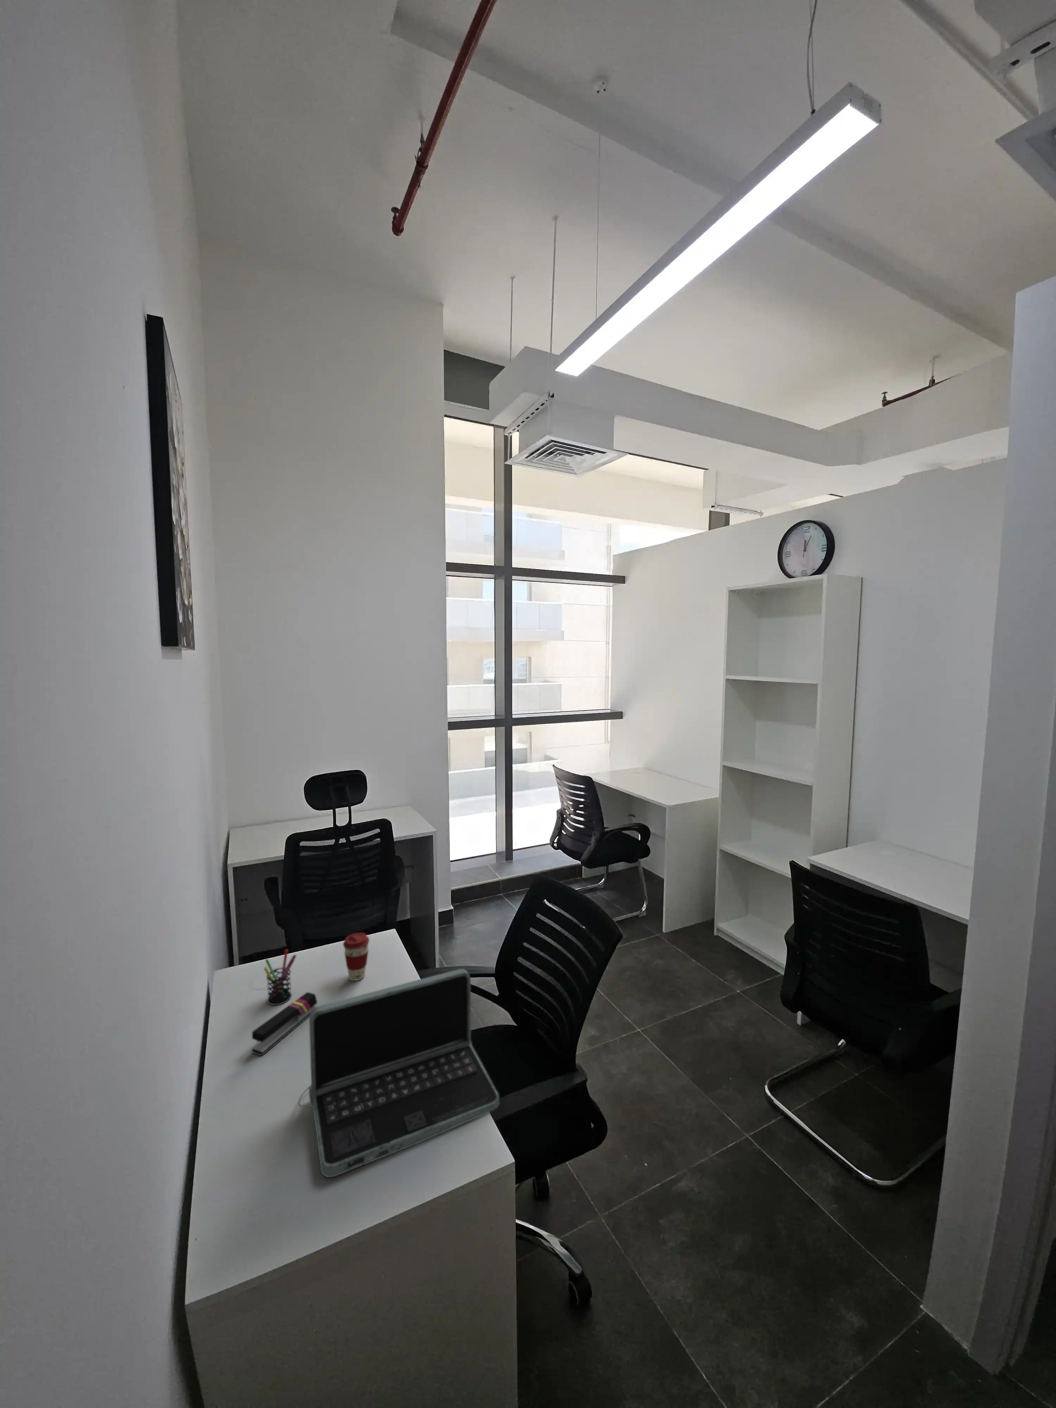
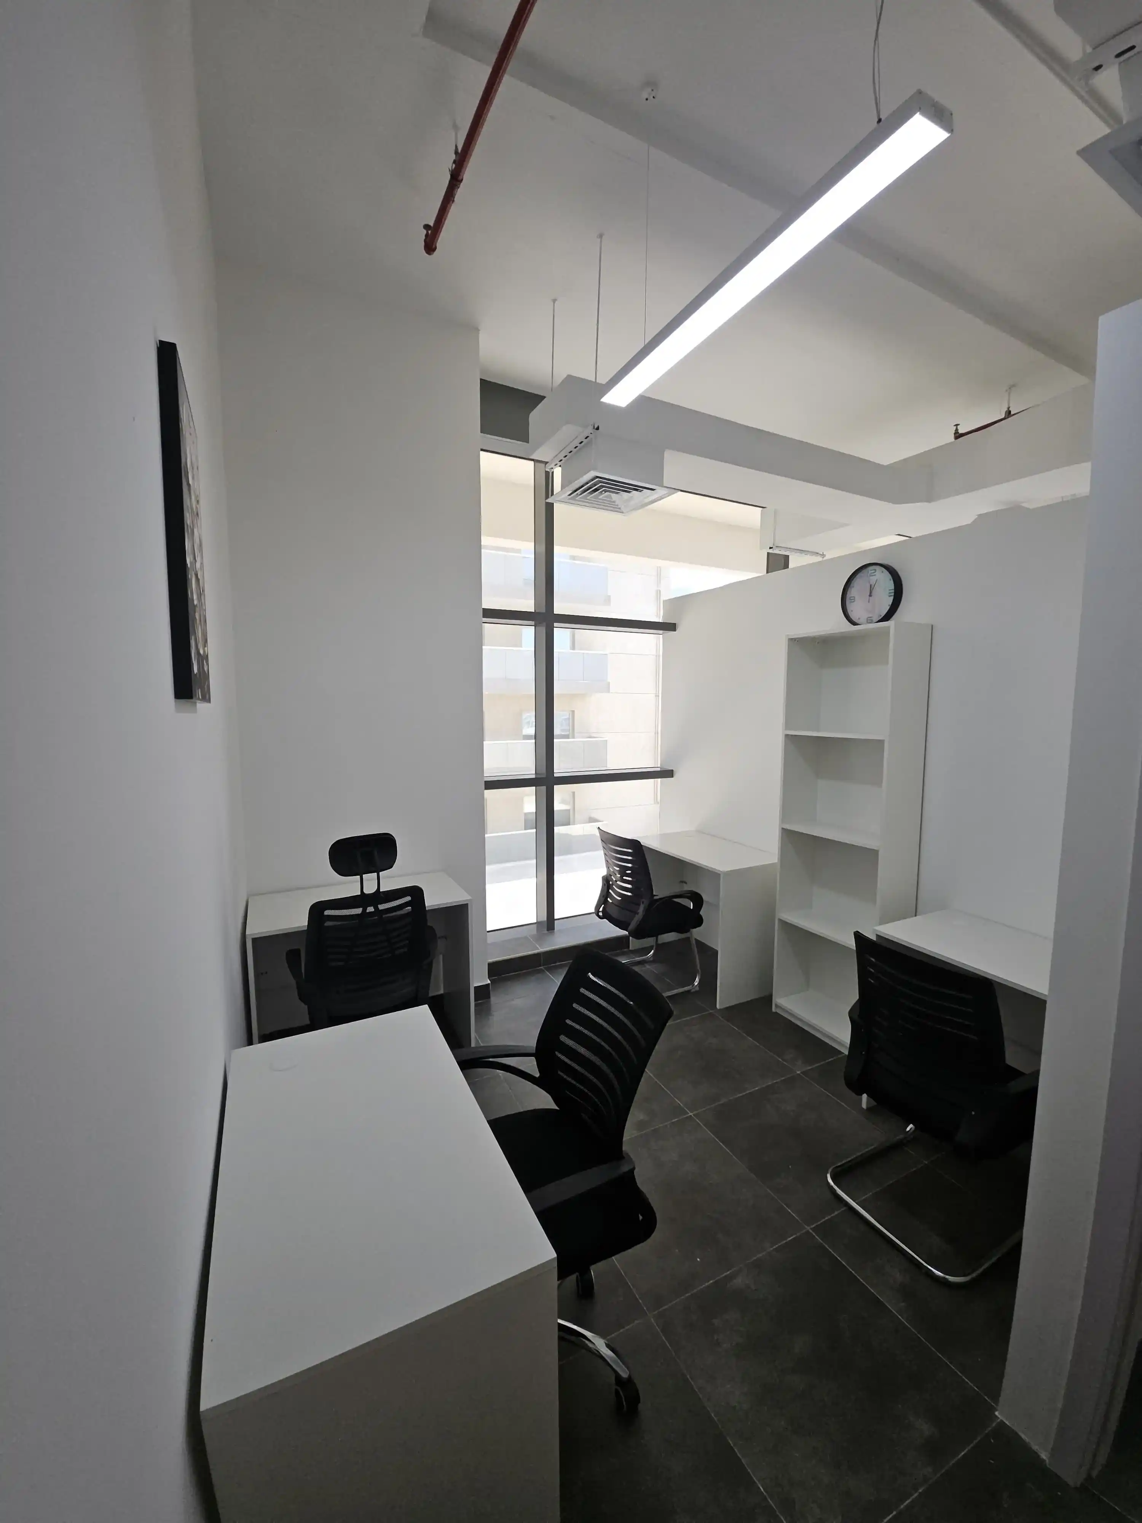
- laptop [298,968,500,1177]
- pen holder [264,949,297,1006]
- stapler [252,991,318,1055]
- coffee cup [343,932,369,981]
